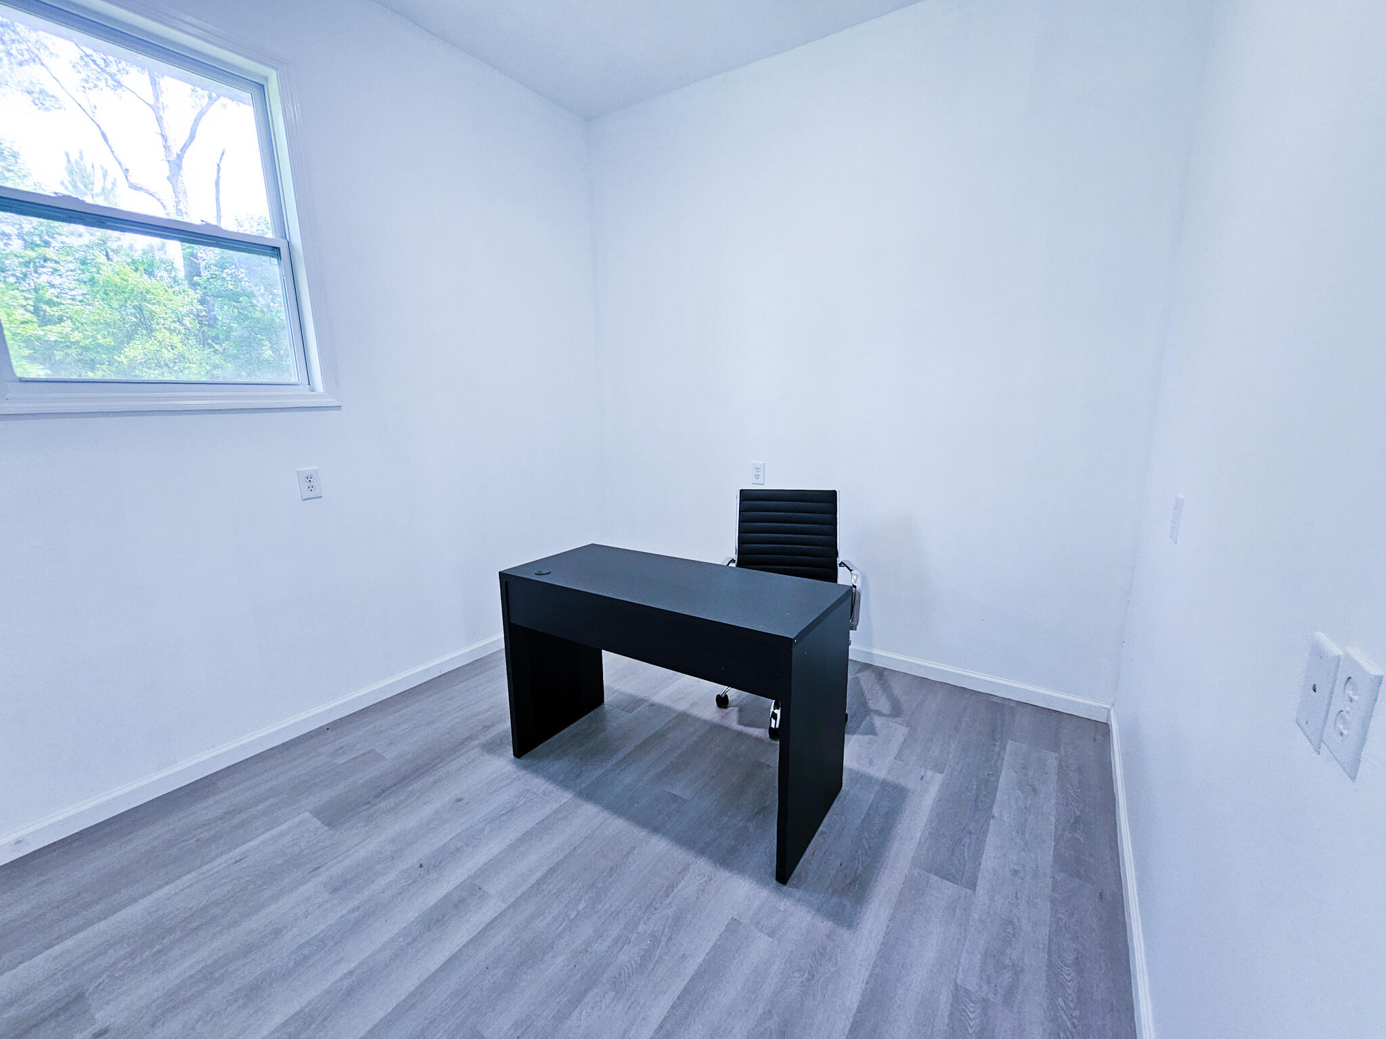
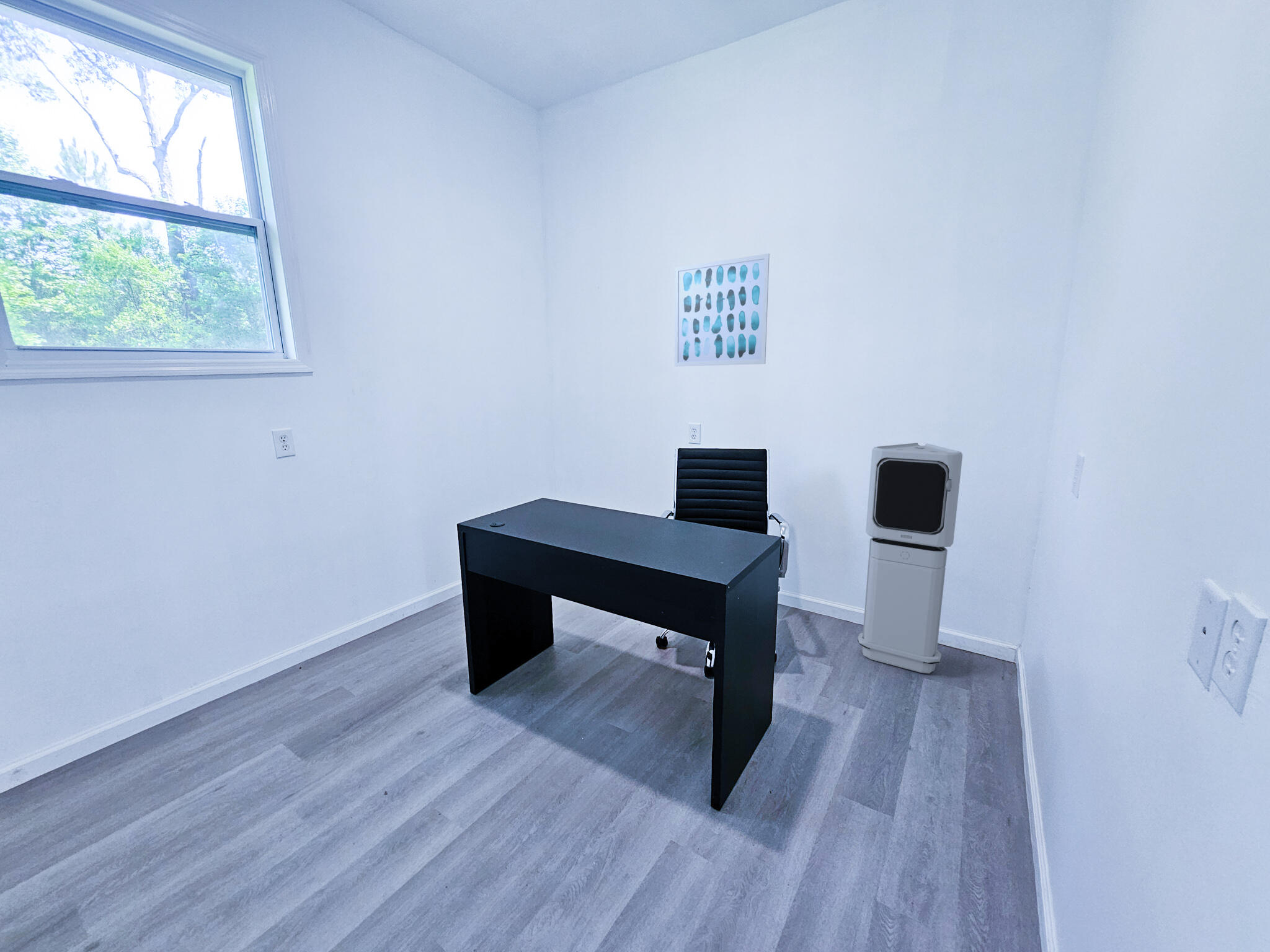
+ air purifier [857,443,963,674]
+ wall art [673,253,770,367]
